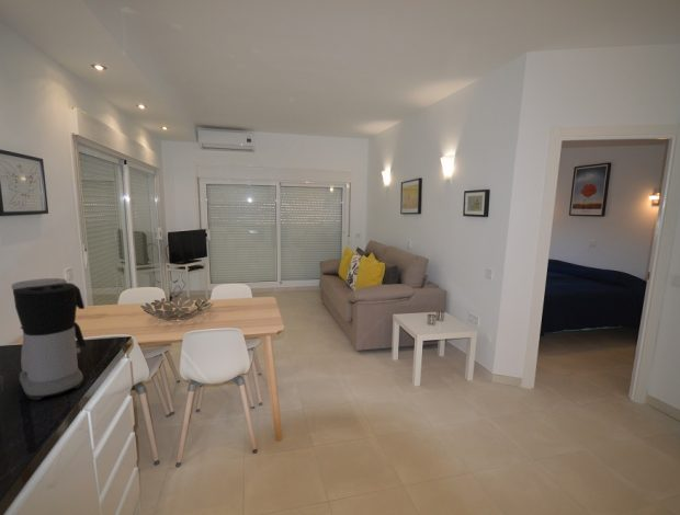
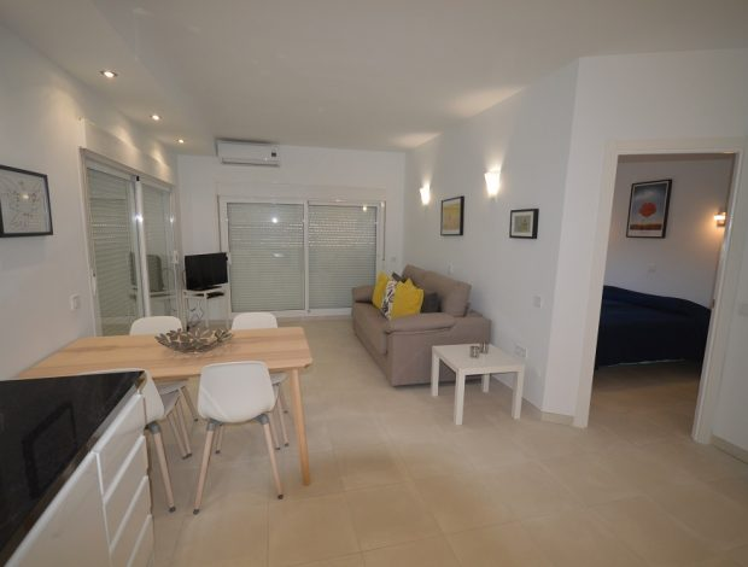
- coffee maker [11,277,87,401]
